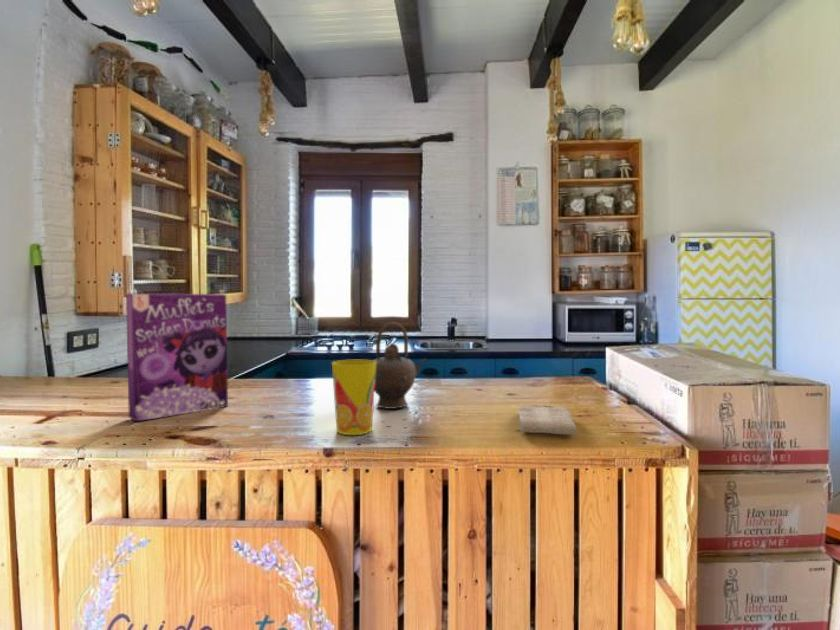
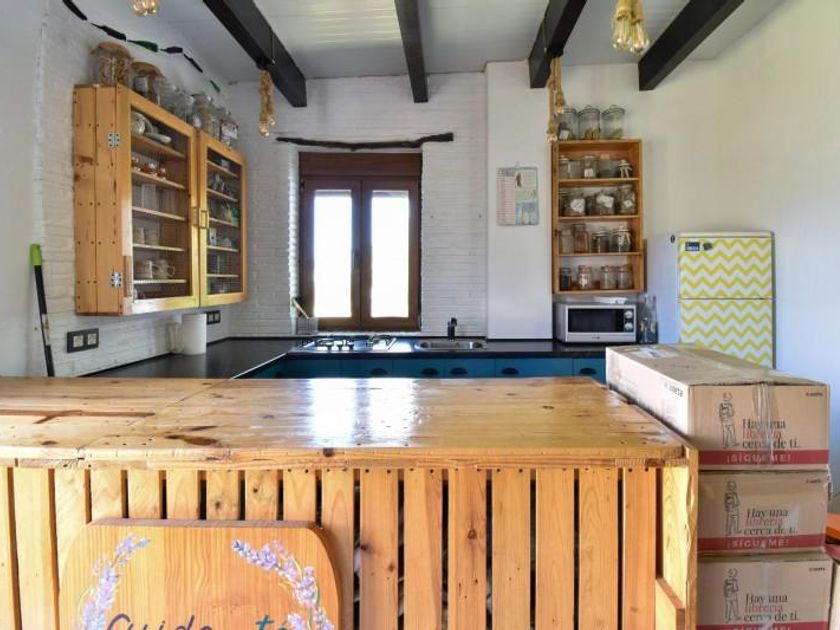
- teapot [372,322,428,410]
- cup [331,359,376,436]
- washcloth [518,404,578,436]
- cereal box [125,293,229,422]
